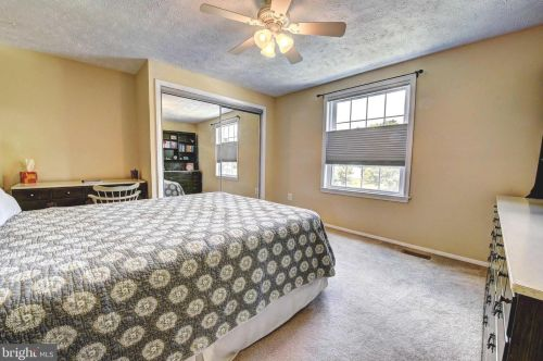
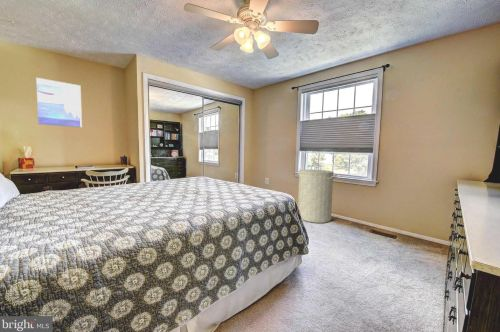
+ wall art [35,77,83,128]
+ laundry hamper [297,162,338,224]
